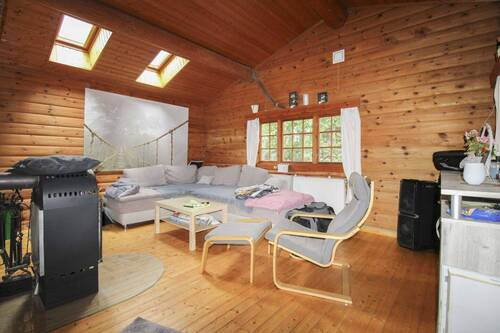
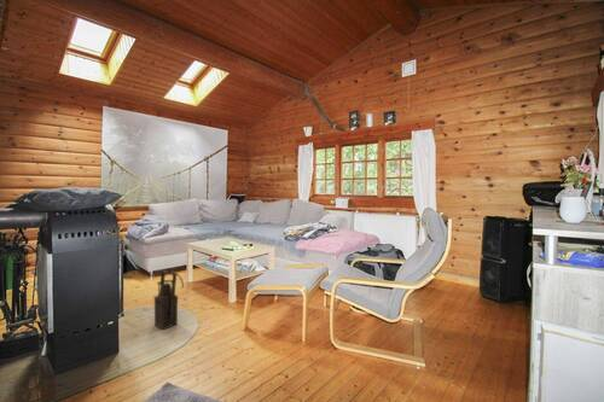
+ lantern [153,267,185,331]
